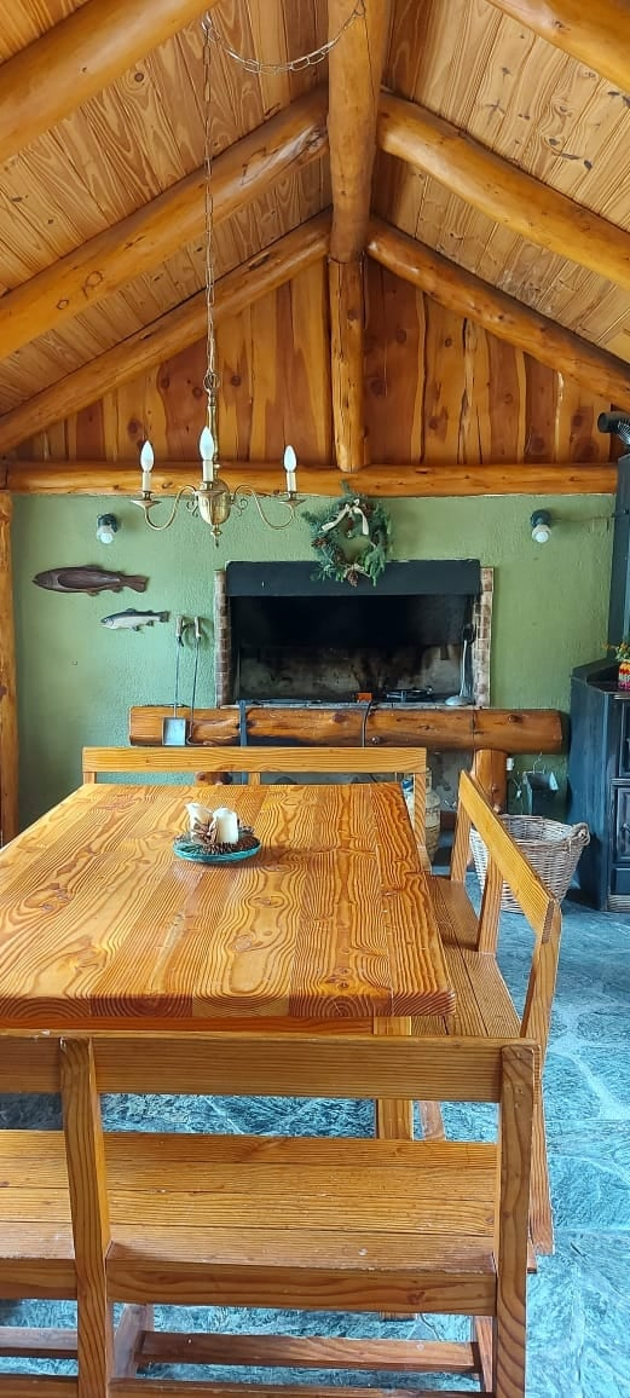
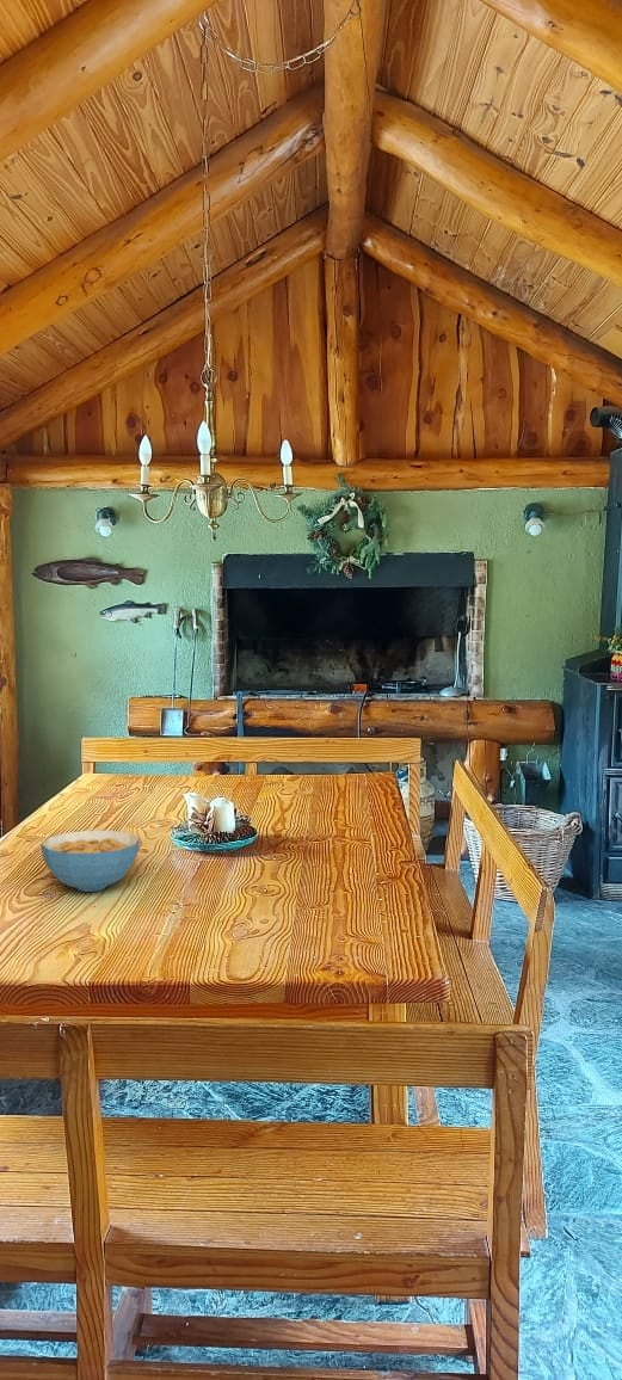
+ cereal bowl [39,830,141,893]
